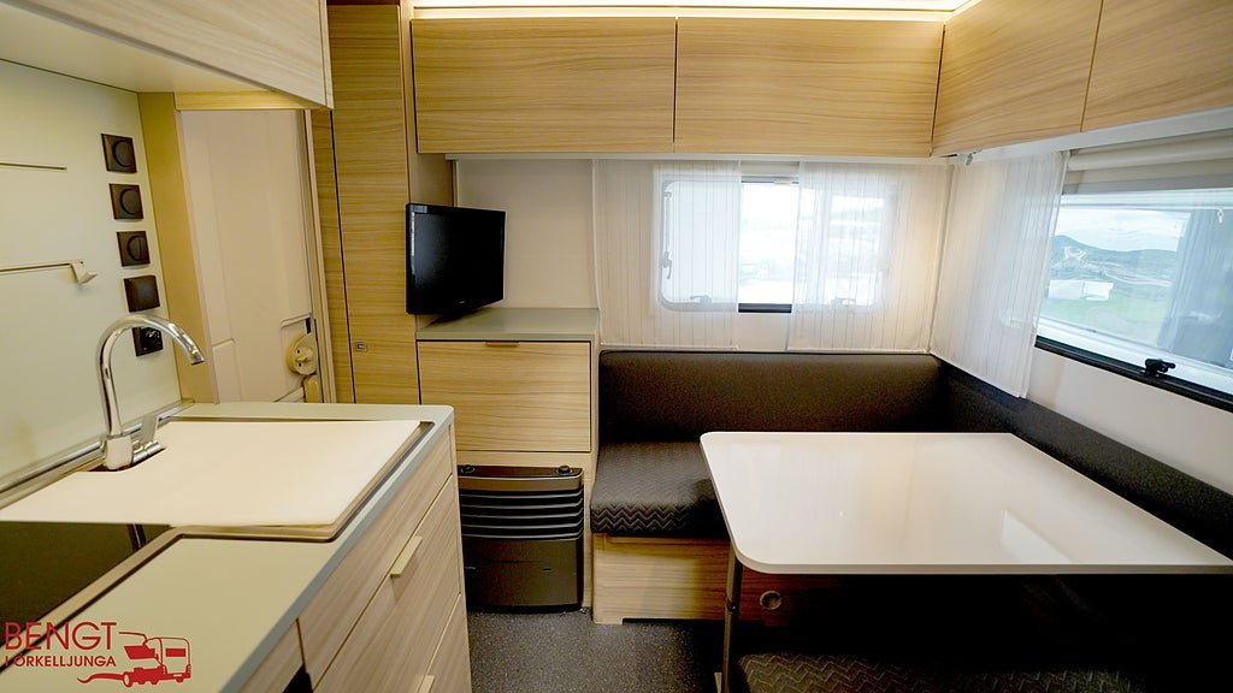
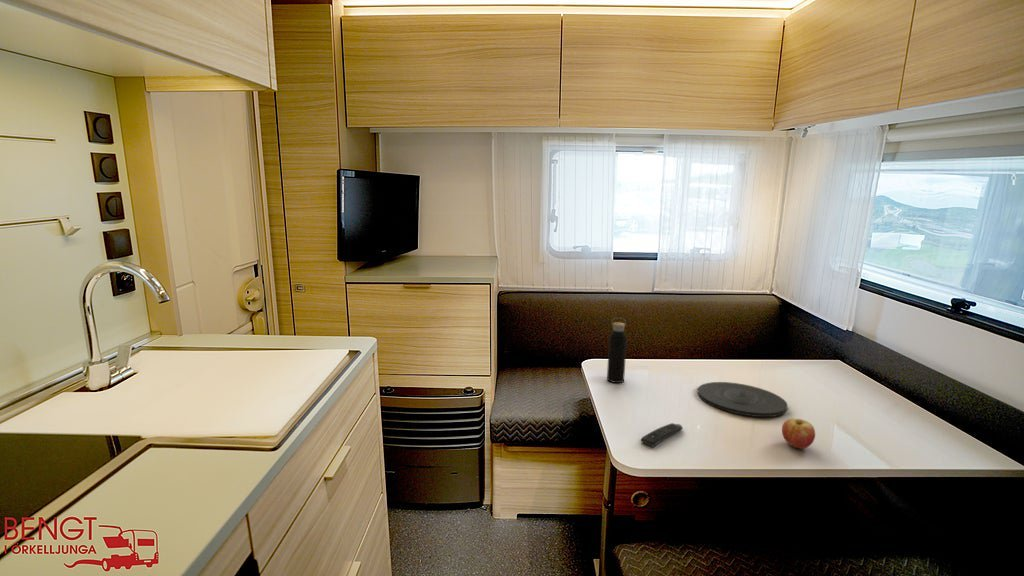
+ remote control [640,422,684,448]
+ plate [696,381,789,418]
+ water bottle [606,317,628,384]
+ fruit [781,418,816,450]
